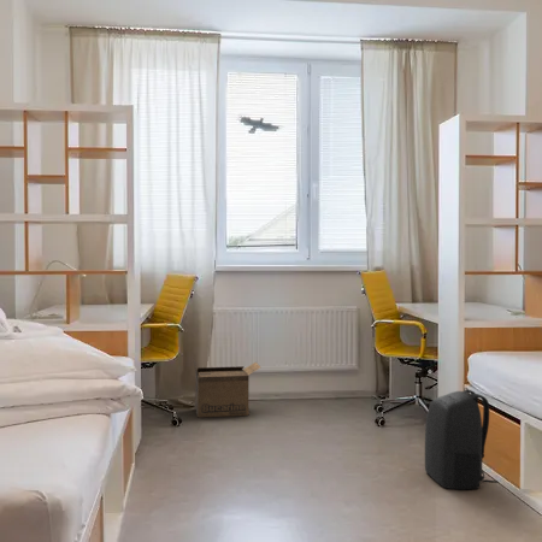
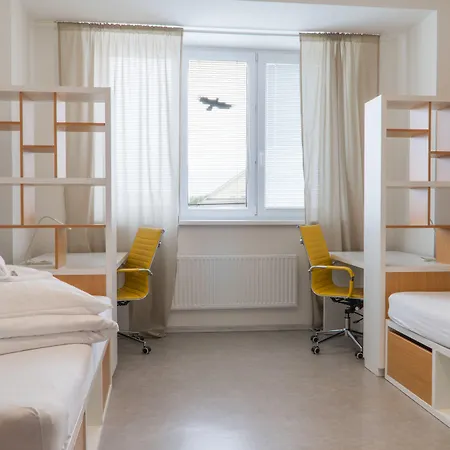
- cardboard box [192,357,261,418]
- backpack [424,387,499,490]
